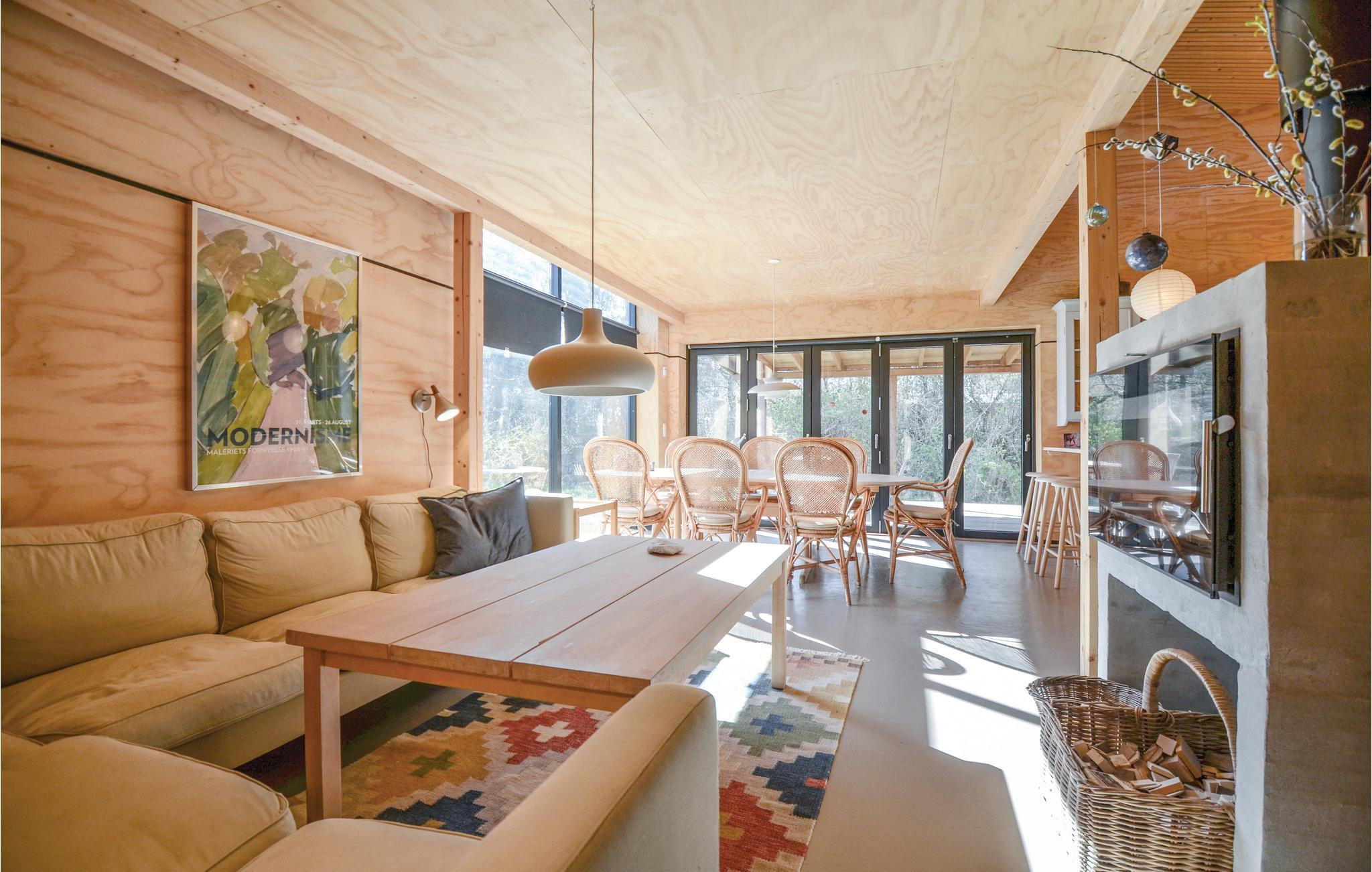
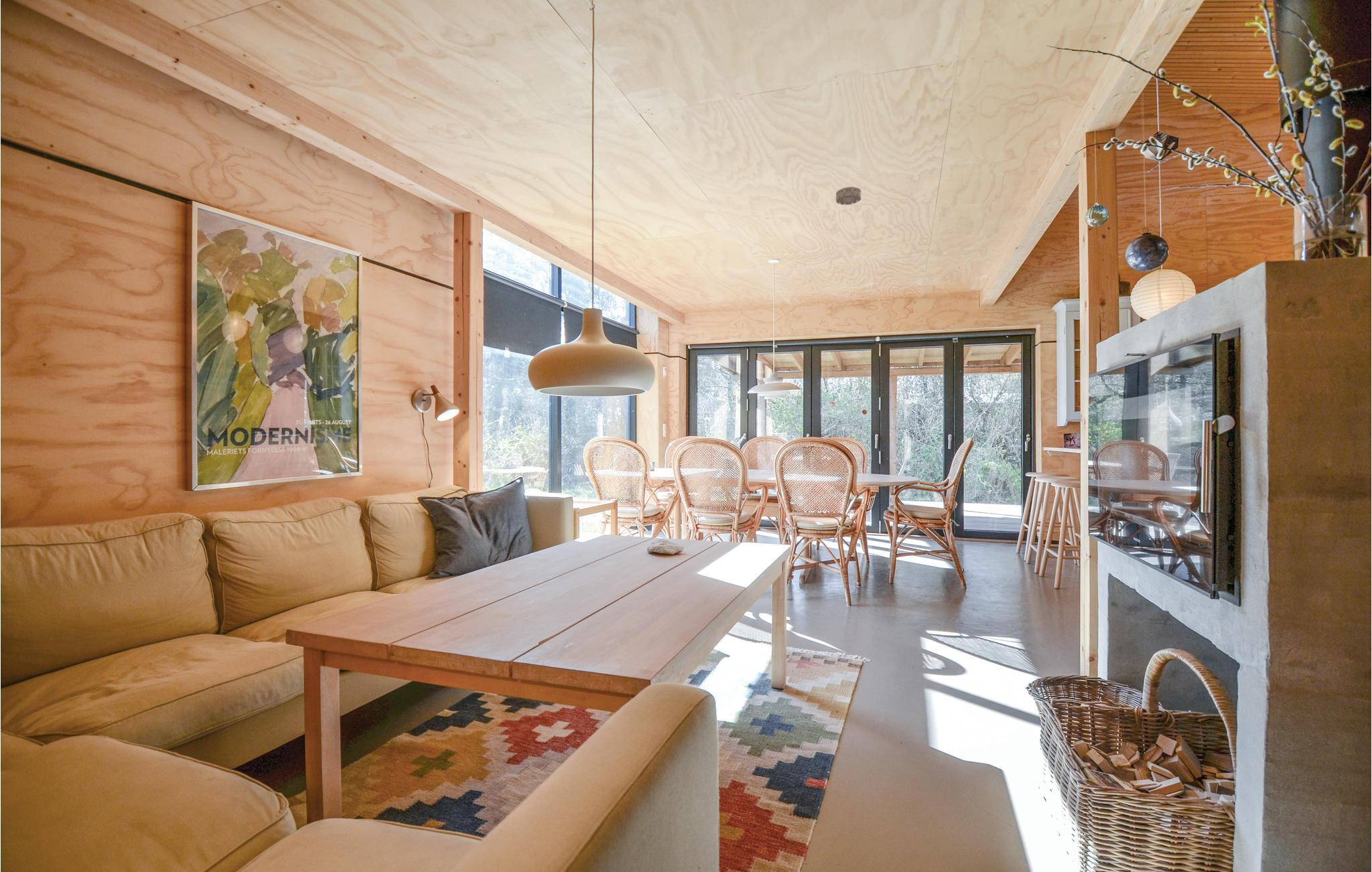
+ smoke detector [835,186,862,206]
